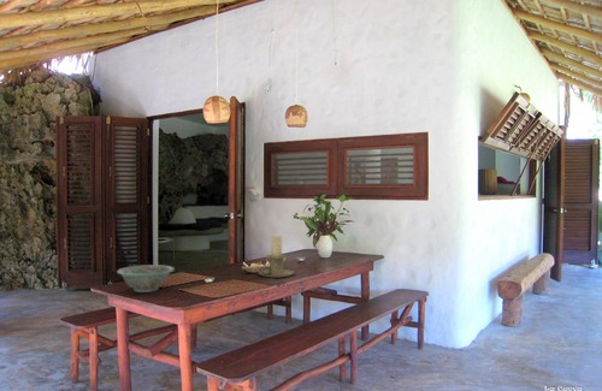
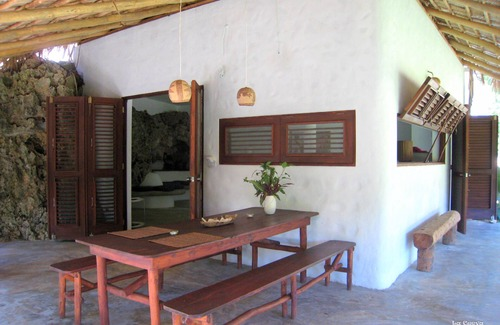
- candle holder [256,235,296,279]
- decorative bowl [116,263,176,294]
